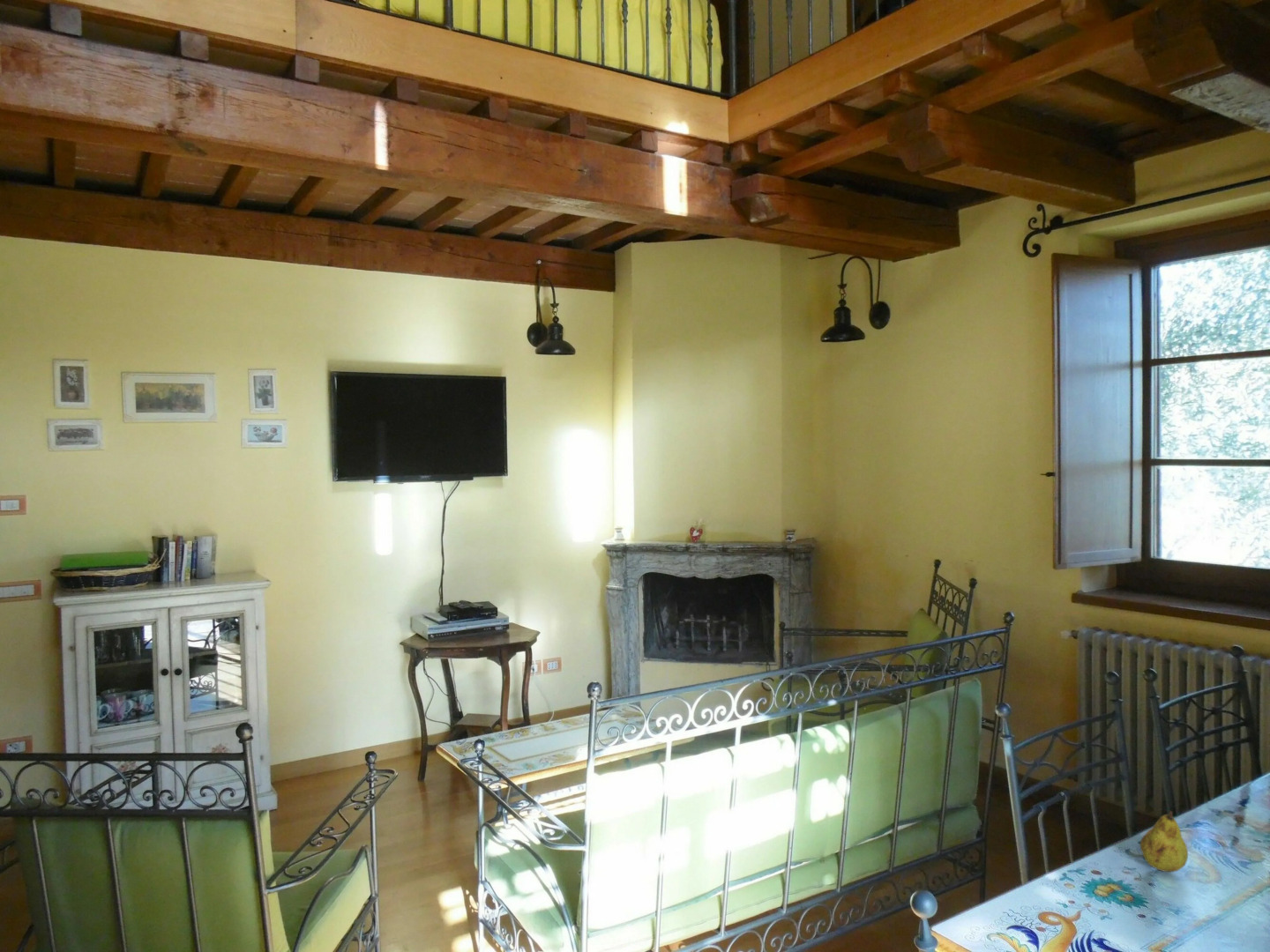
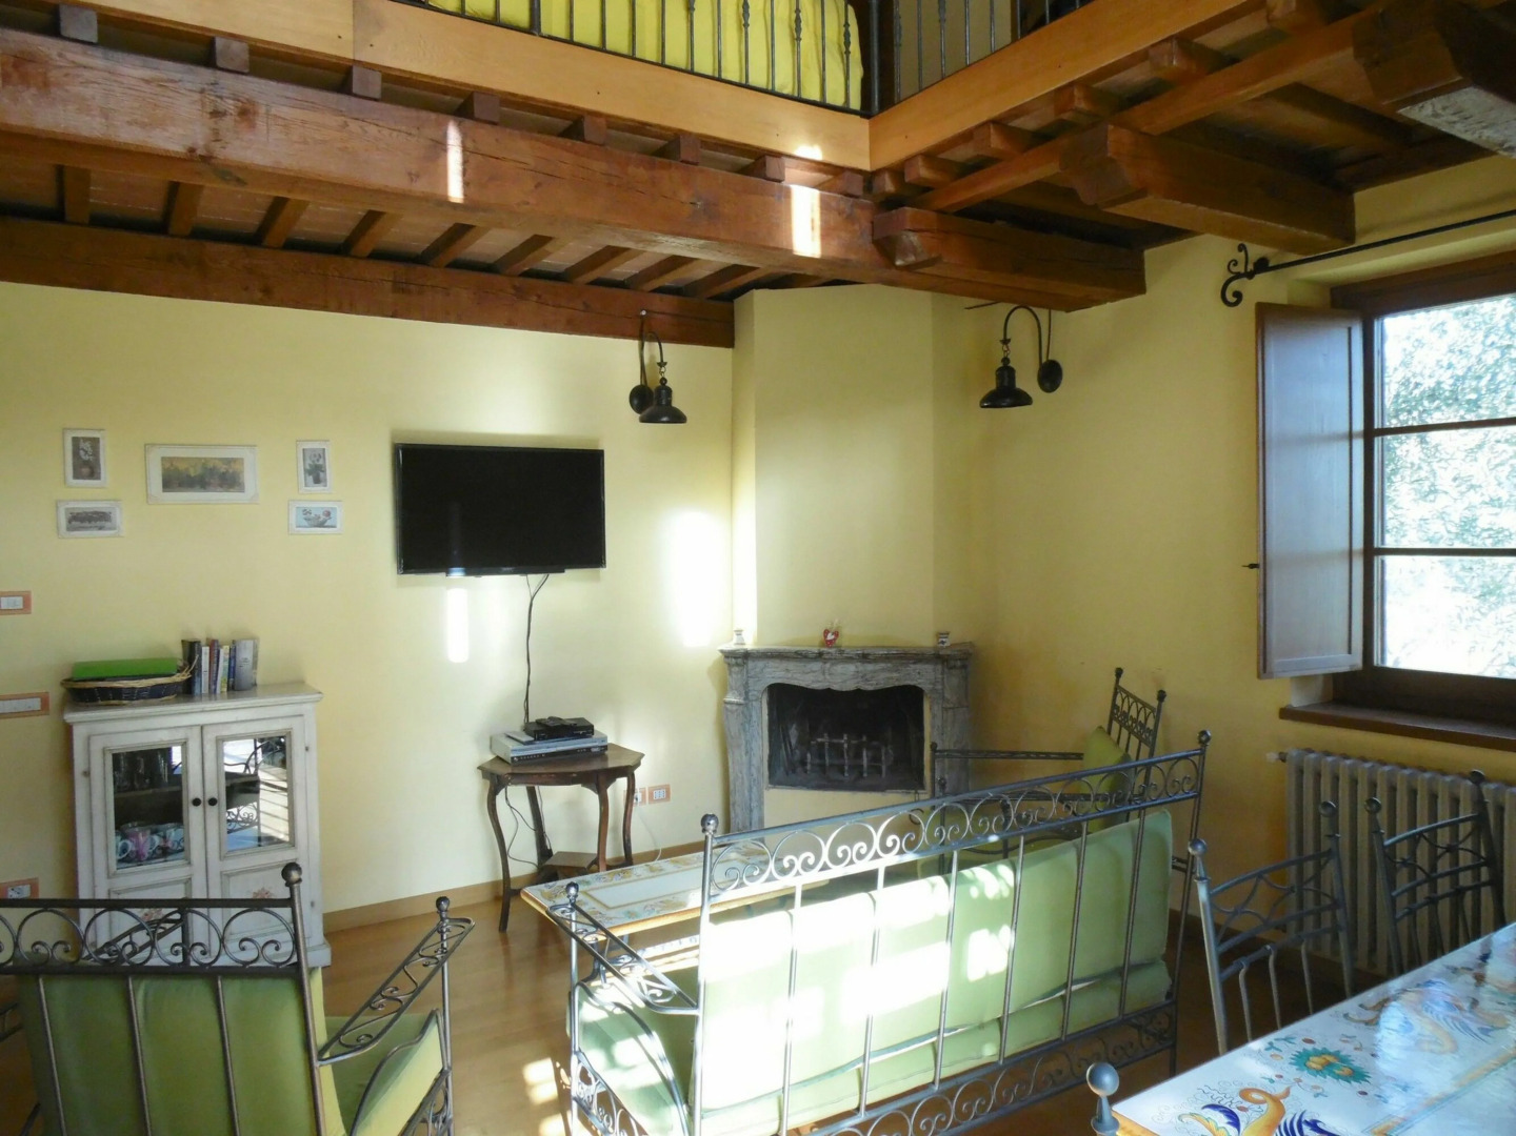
- fruit [1139,811,1189,873]
